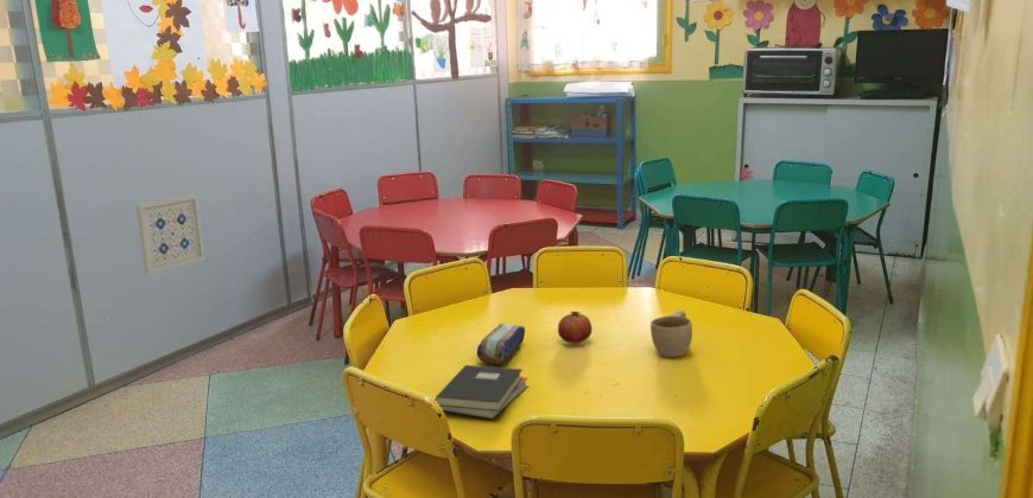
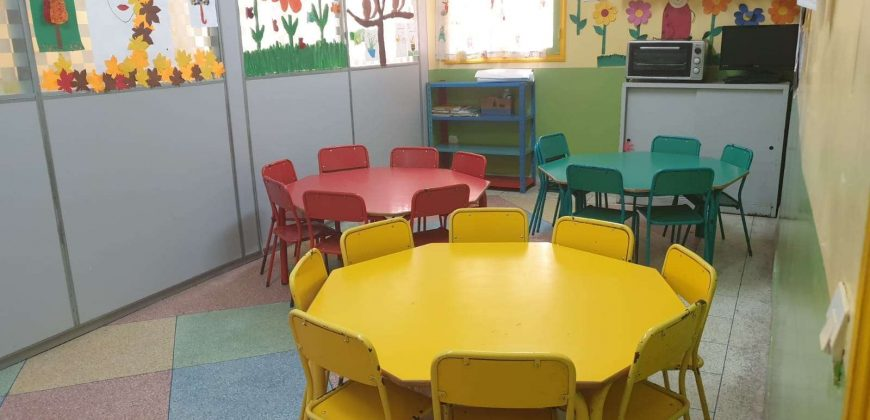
- hardback book [433,364,530,421]
- wall art [135,193,207,275]
- fruit [557,311,594,344]
- cup [649,309,693,358]
- pencil case [476,323,526,365]
